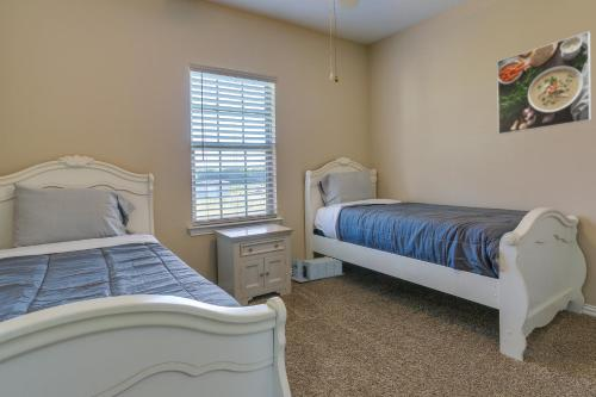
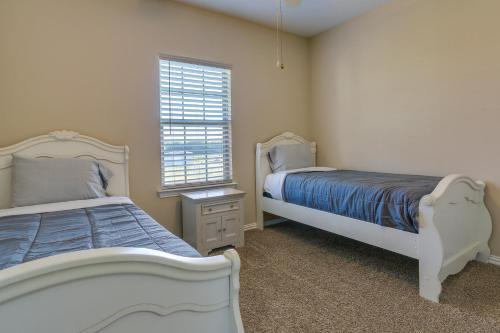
- storage bin [290,255,343,284]
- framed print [496,30,592,136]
